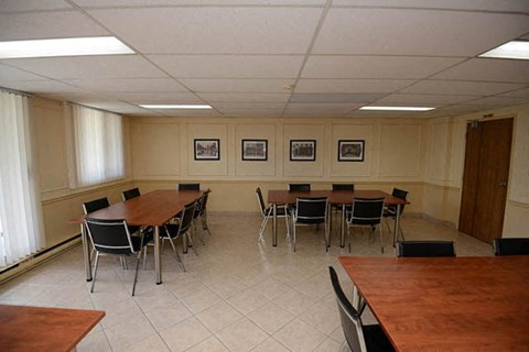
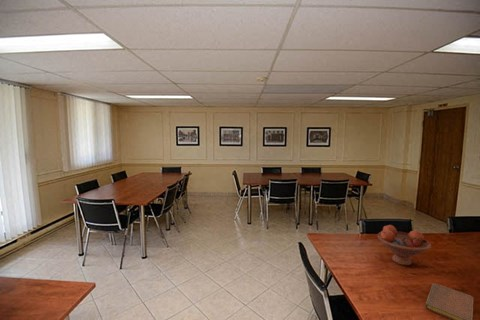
+ fruit bowl [376,224,432,266]
+ notebook [424,282,475,320]
